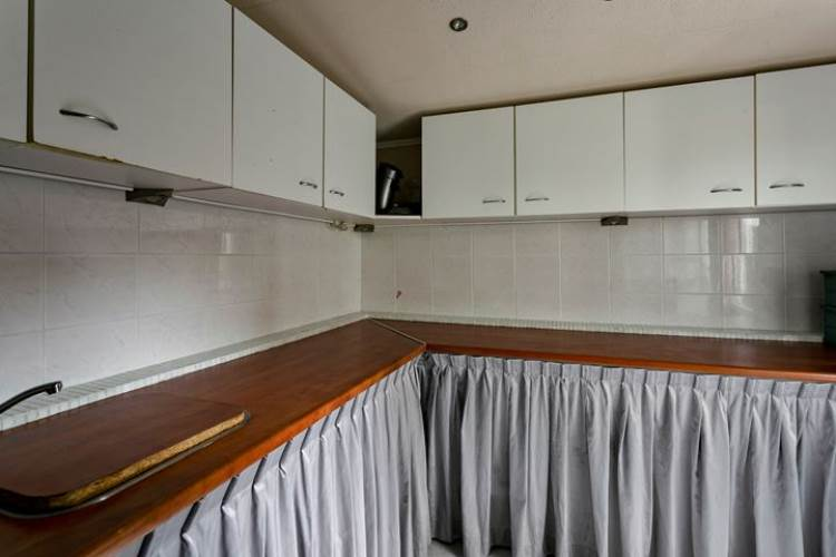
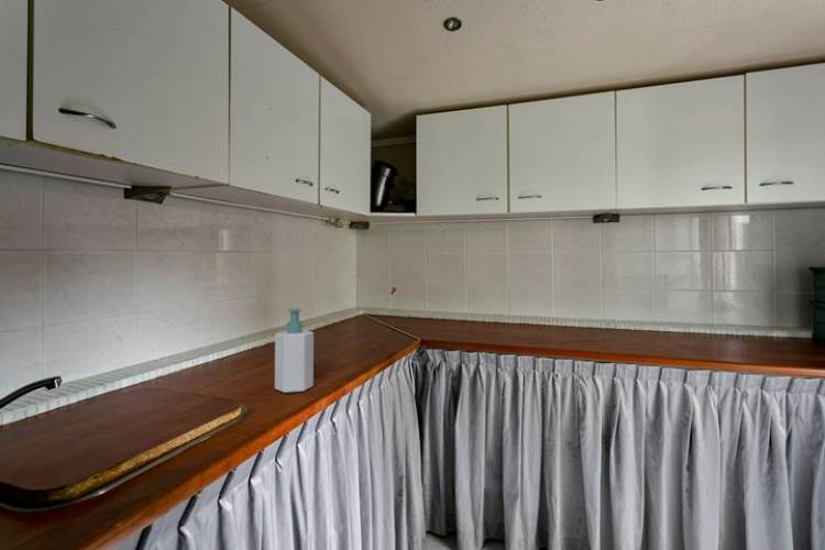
+ soap bottle [274,308,315,394]
